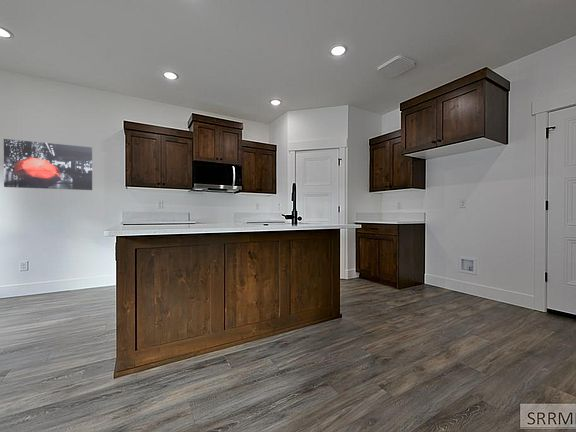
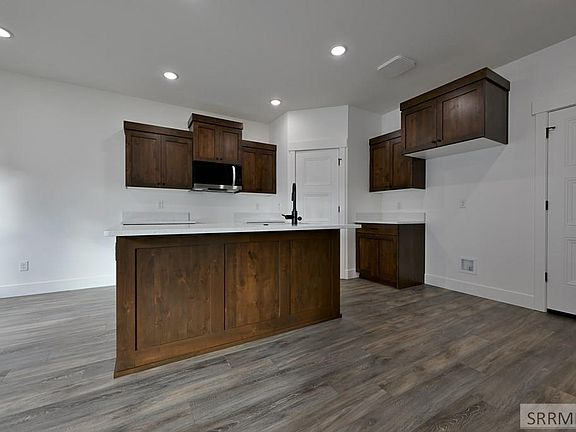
- wall art [3,138,93,191]
